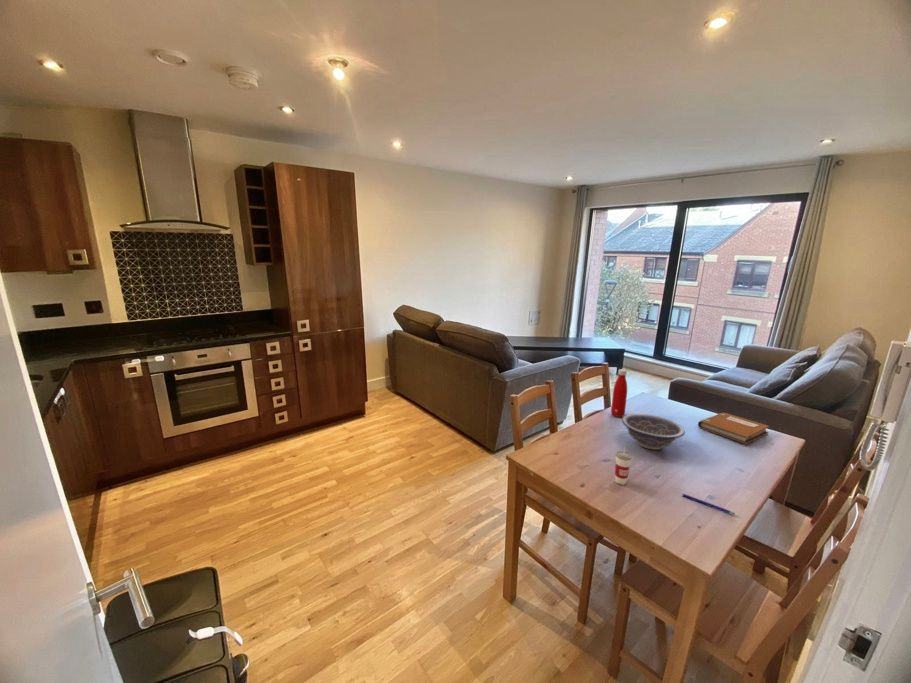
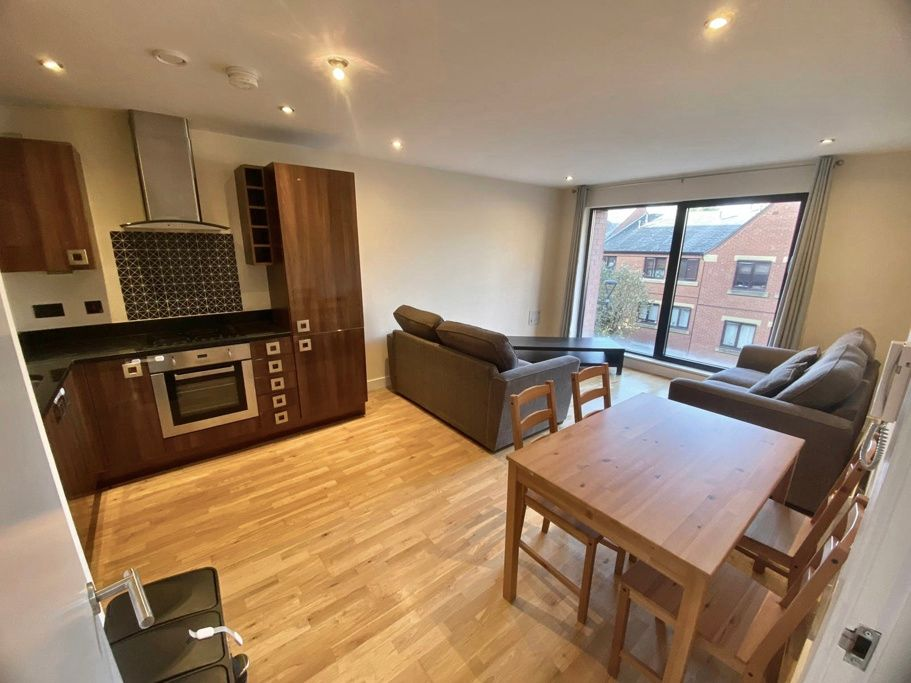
- decorative bowl [621,413,686,451]
- bottle [610,368,628,418]
- pen [682,493,736,516]
- cup [614,445,633,485]
- notebook [697,412,770,445]
